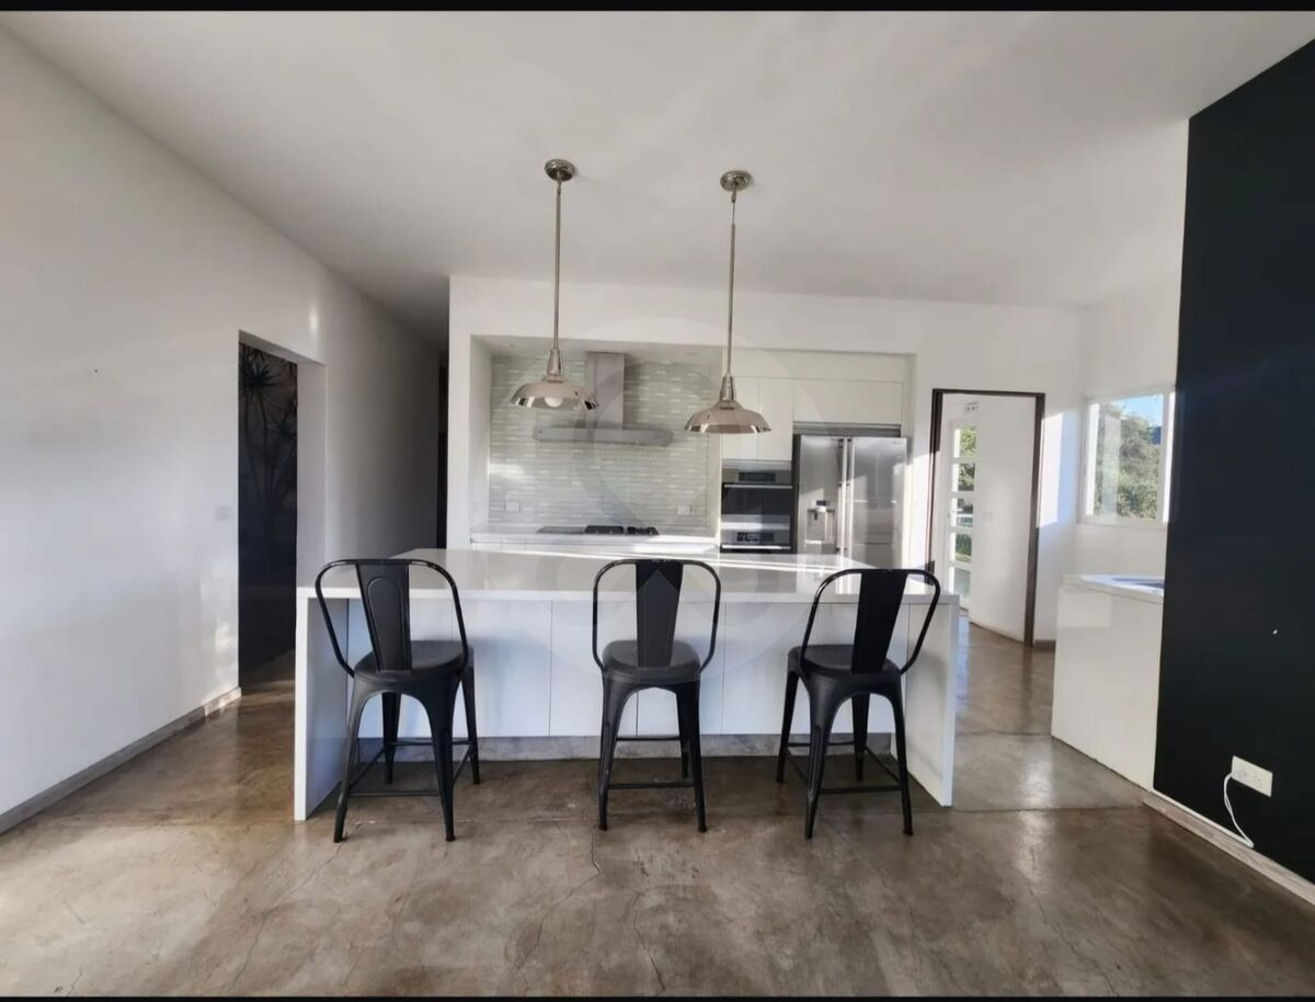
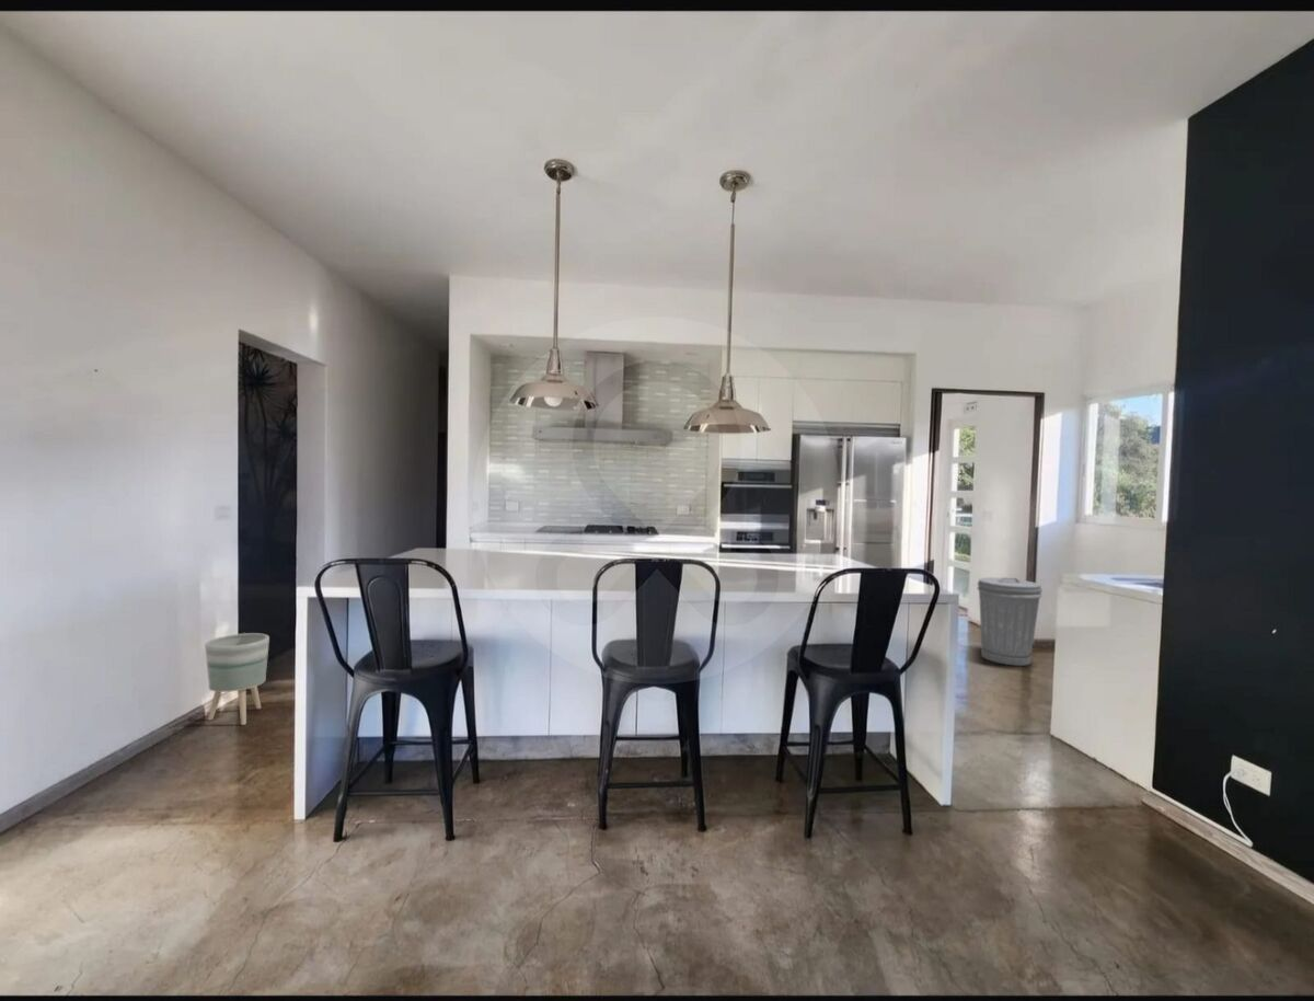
+ planter [204,632,270,726]
+ trash can [977,576,1044,667]
